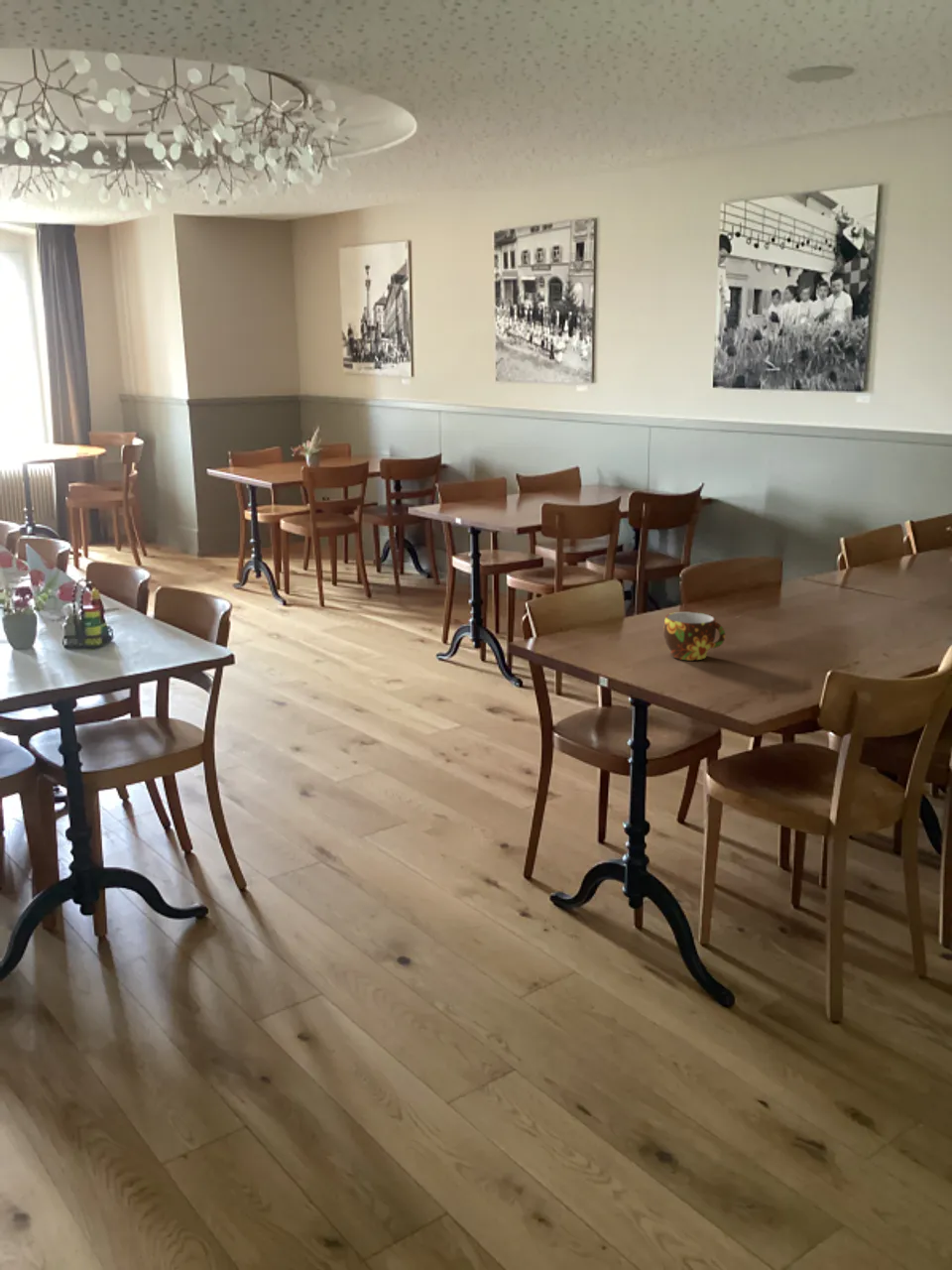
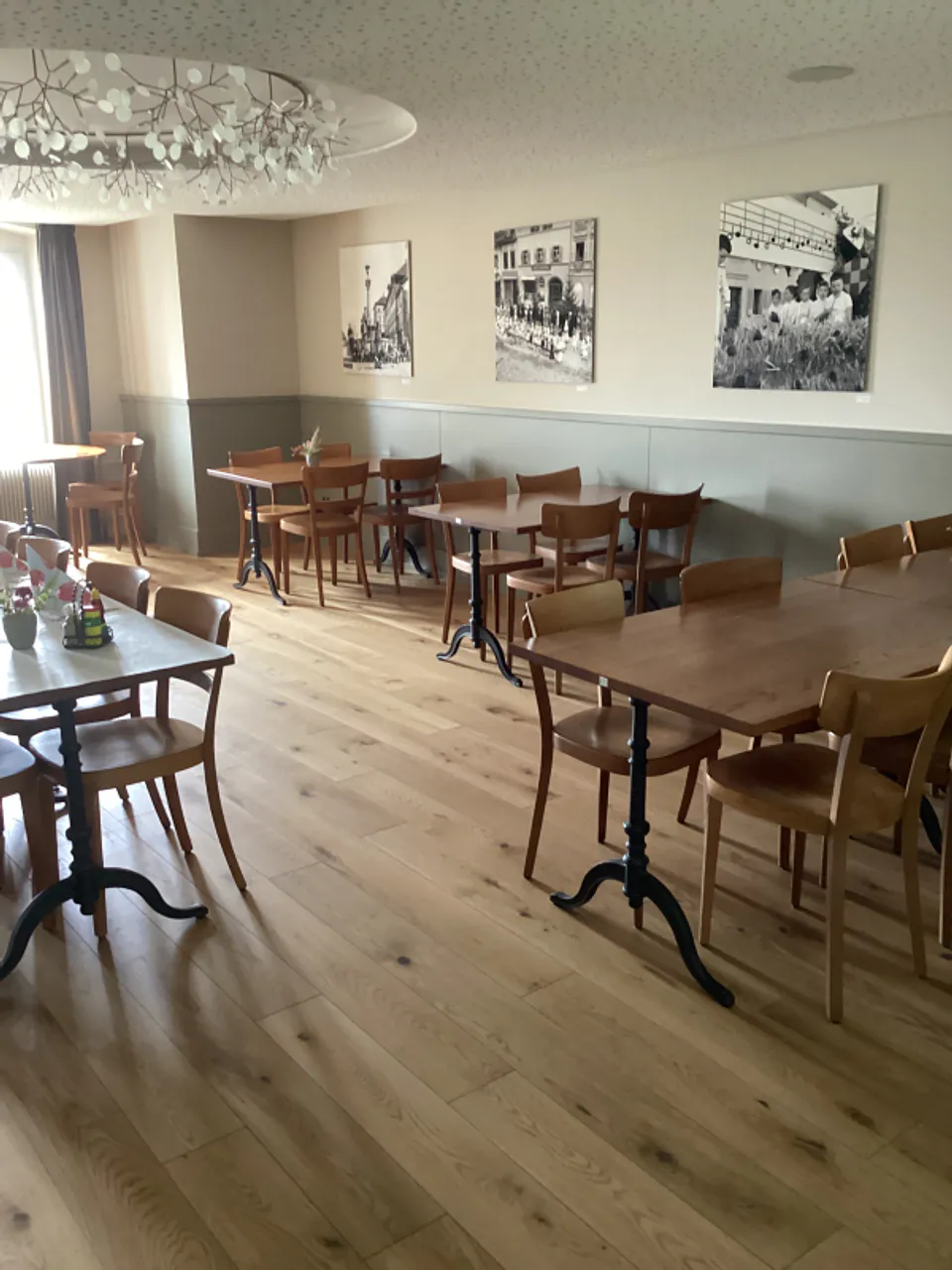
- cup [662,611,726,661]
